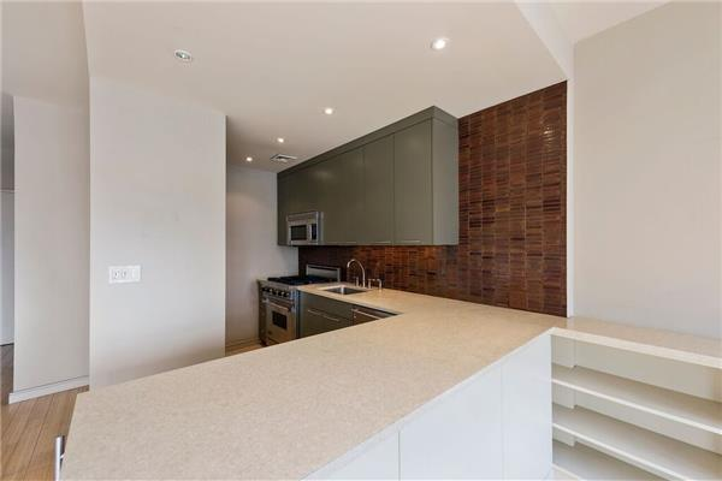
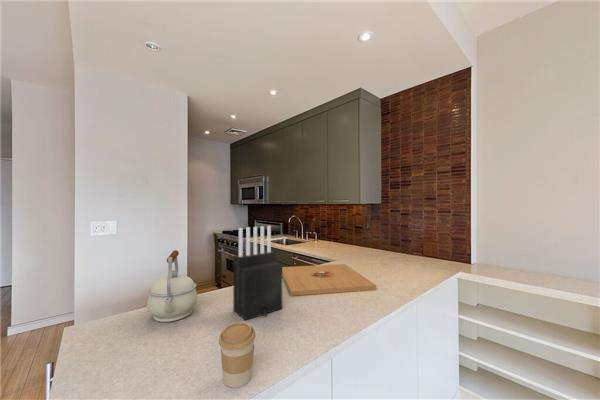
+ knife block [232,225,283,321]
+ kettle [146,249,198,323]
+ platter [282,263,377,297]
+ coffee cup [218,321,257,389]
